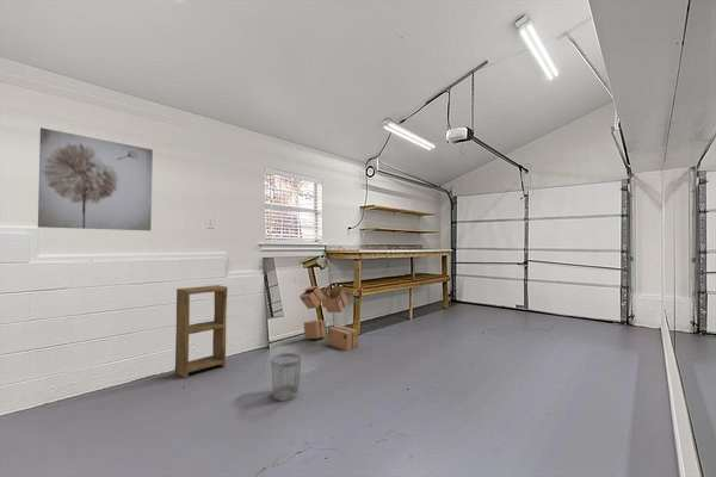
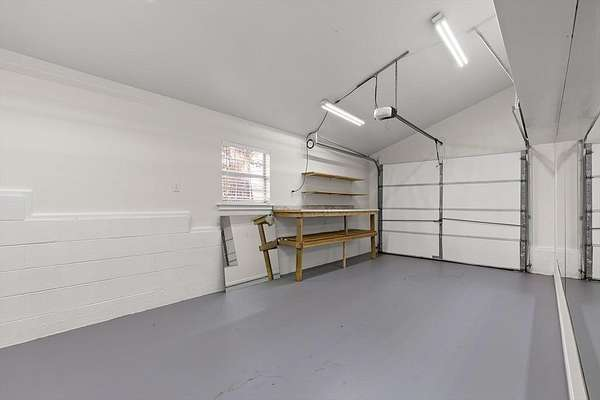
- wastebasket [270,352,303,402]
- wall art [37,126,154,231]
- shelving unit [174,284,229,379]
- cardboard box [298,285,360,352]
